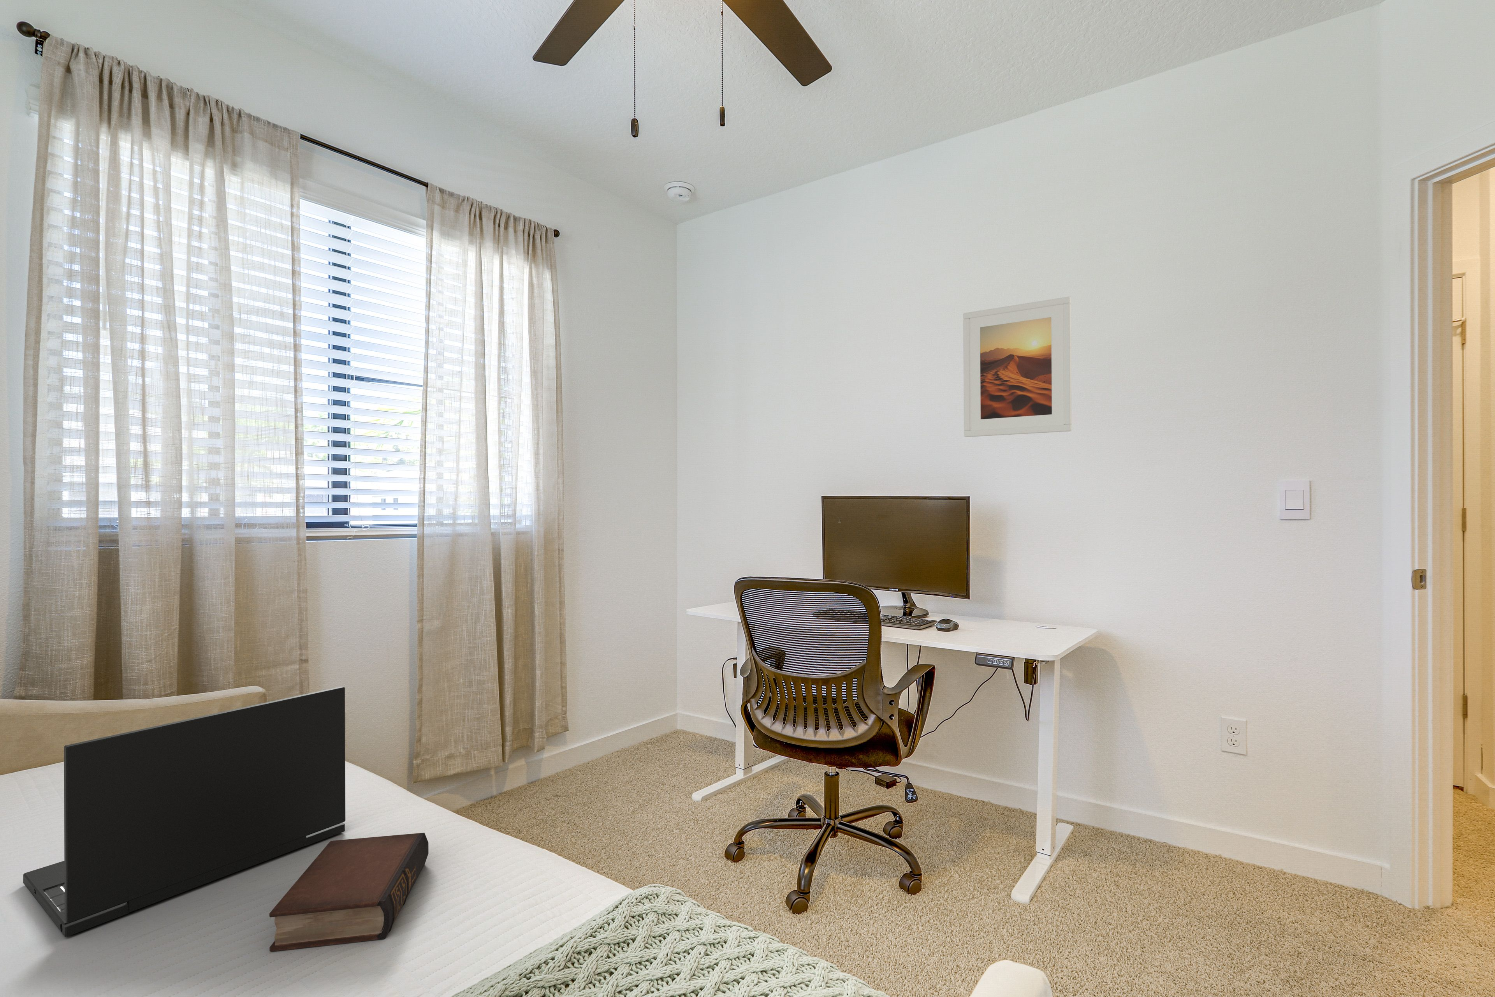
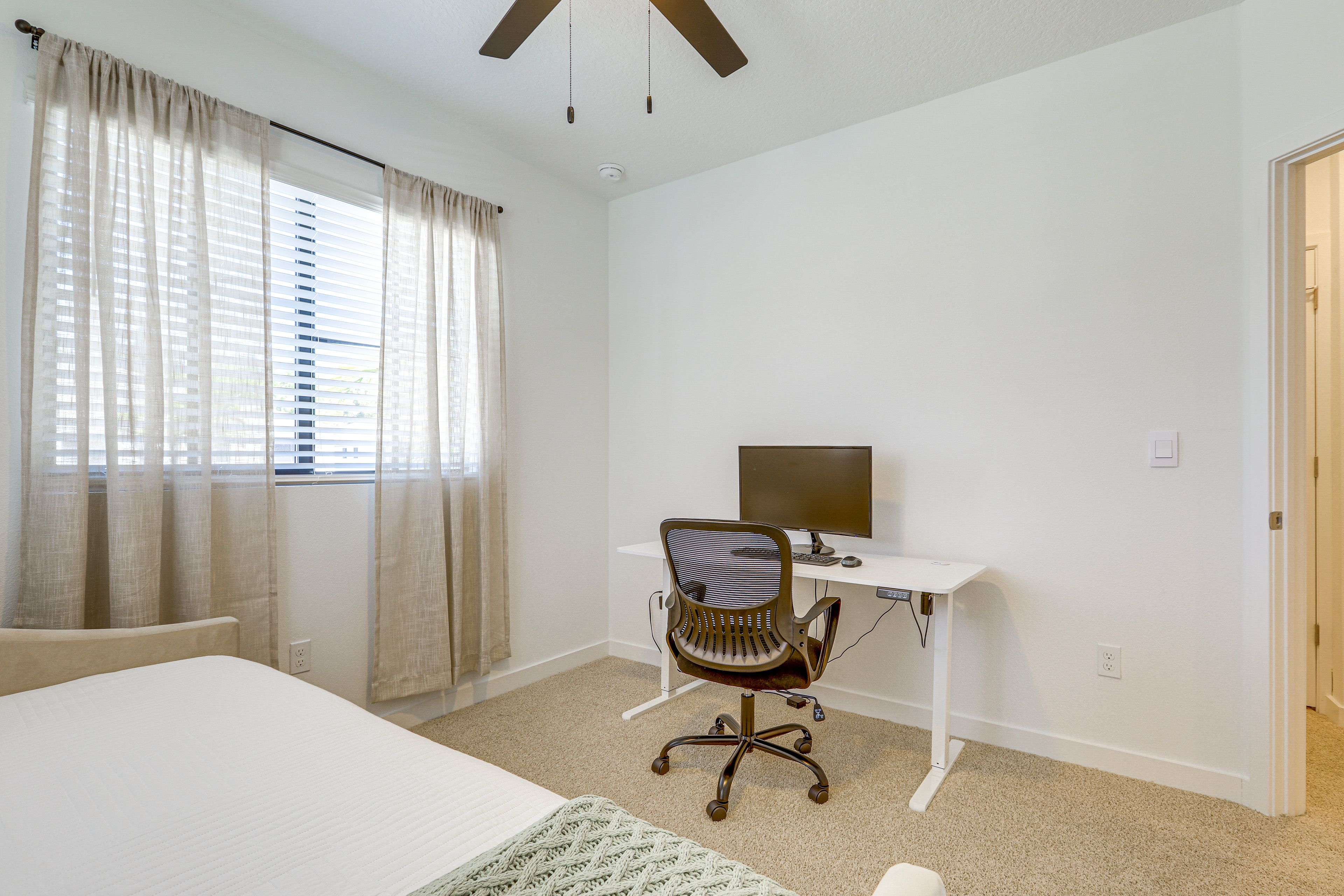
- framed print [963,296,1072,437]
- laptop [23,685,346,937]
- book [269,832,429,951]
